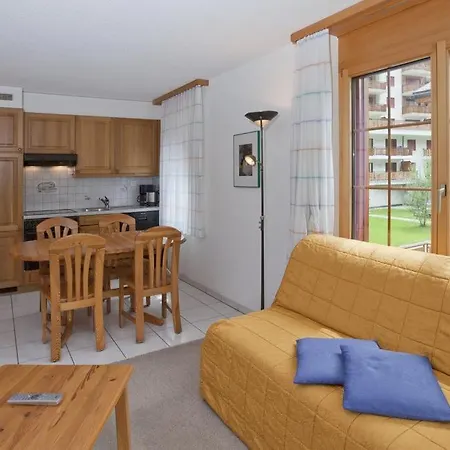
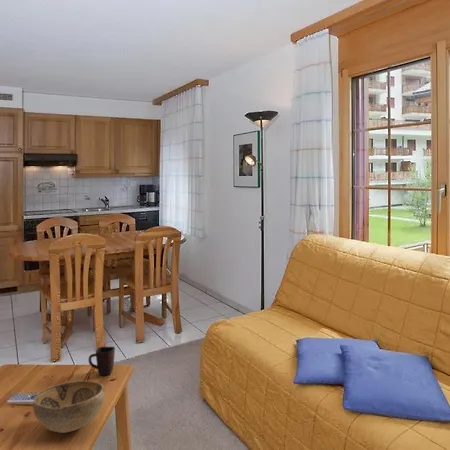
+ decorative bowl [32,380,106,434]
+ mug [88,346,116,376]
